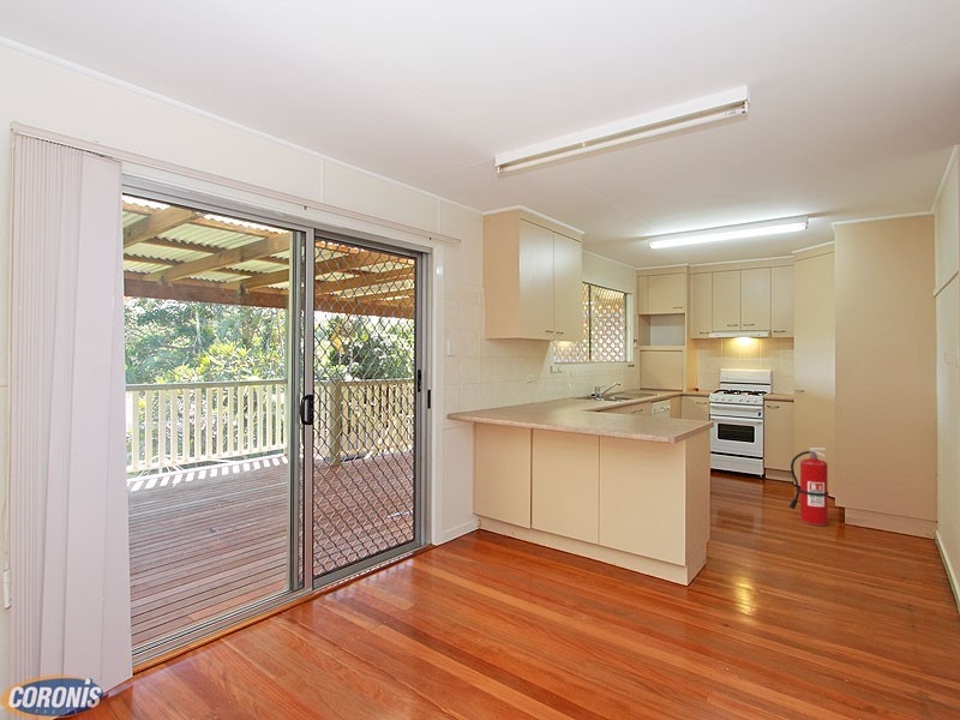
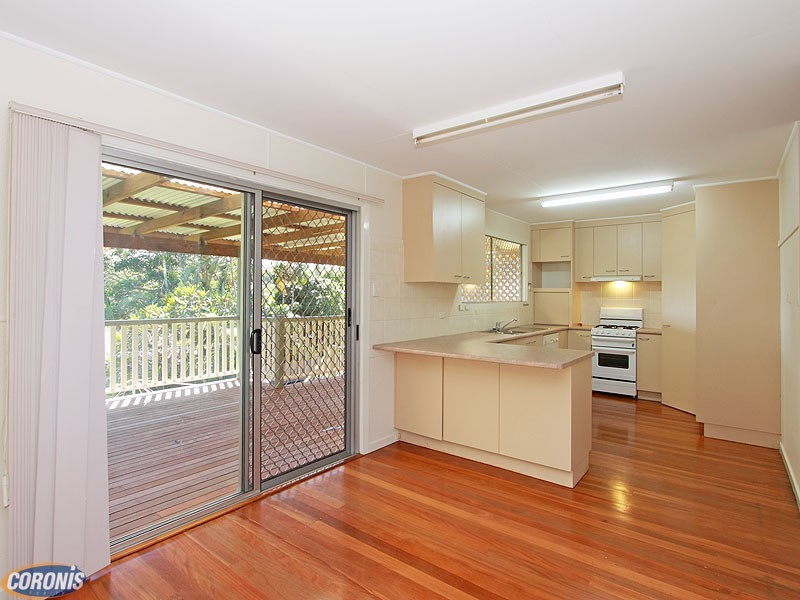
- fire extinguisher [788,446,829,527]
